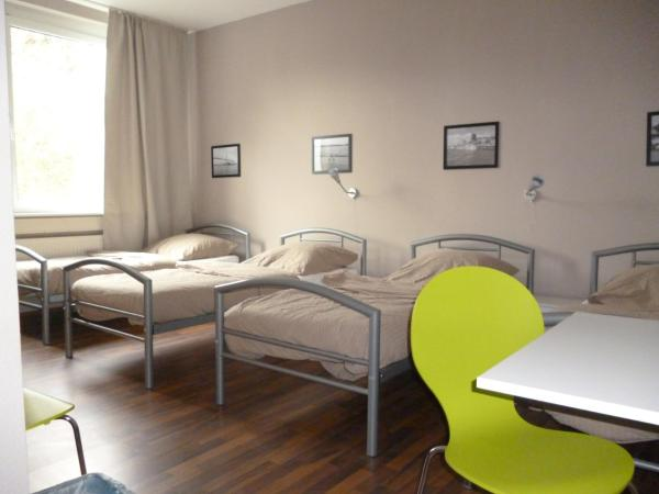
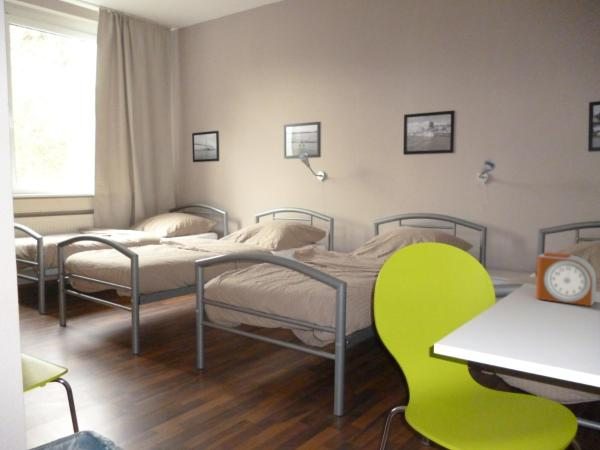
+ alarm clock [535,251,597,307]
